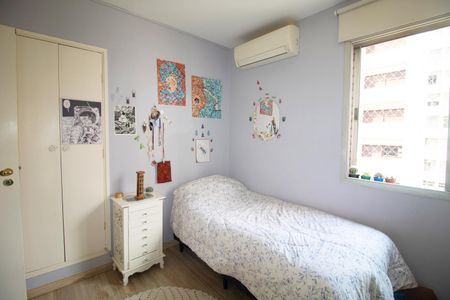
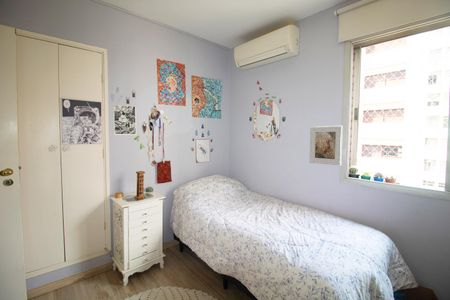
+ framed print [308,125,344,166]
